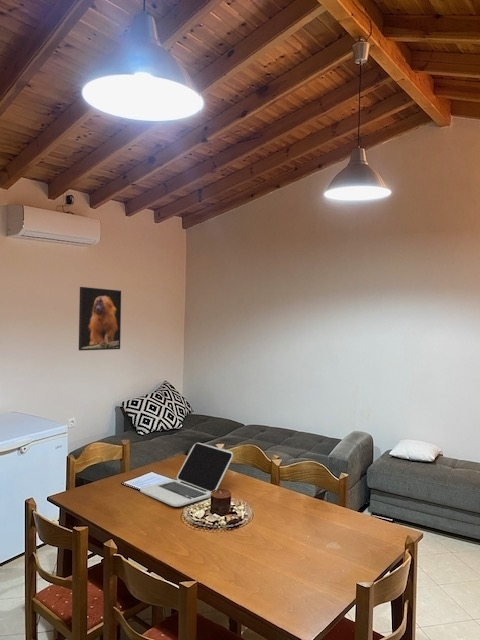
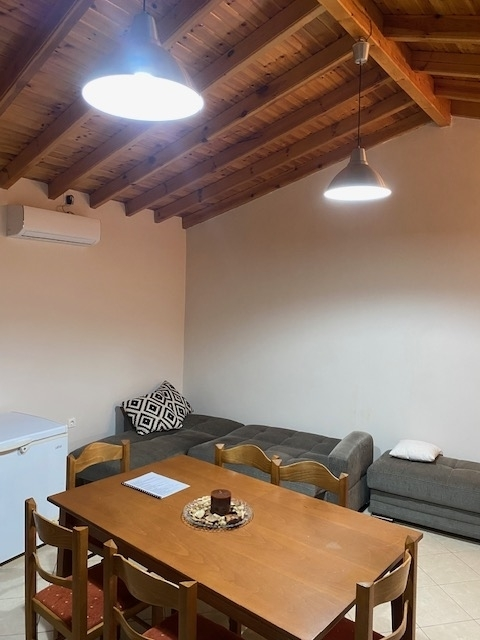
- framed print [78,286,122,352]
- laptop [139,442,234,507]
